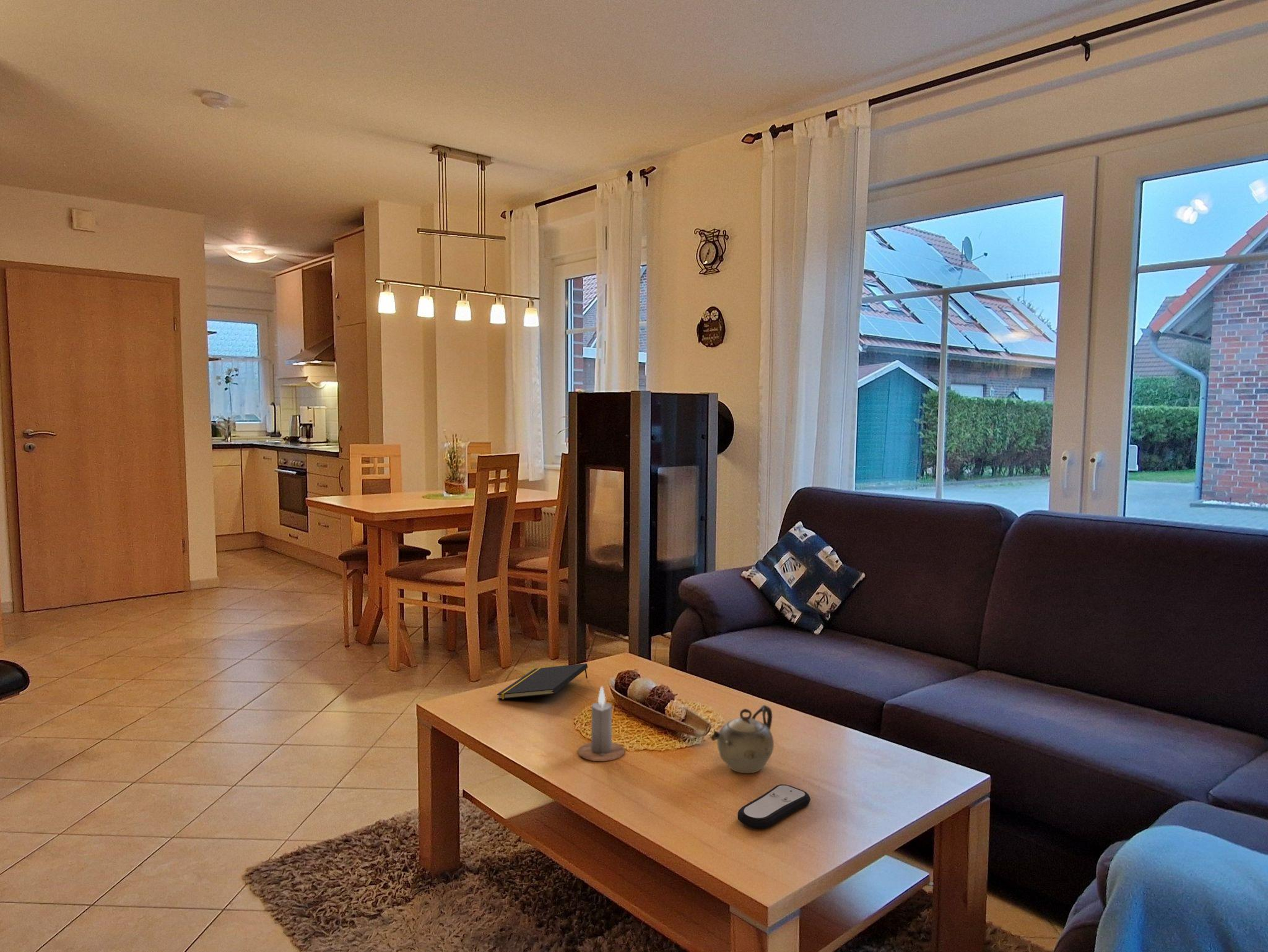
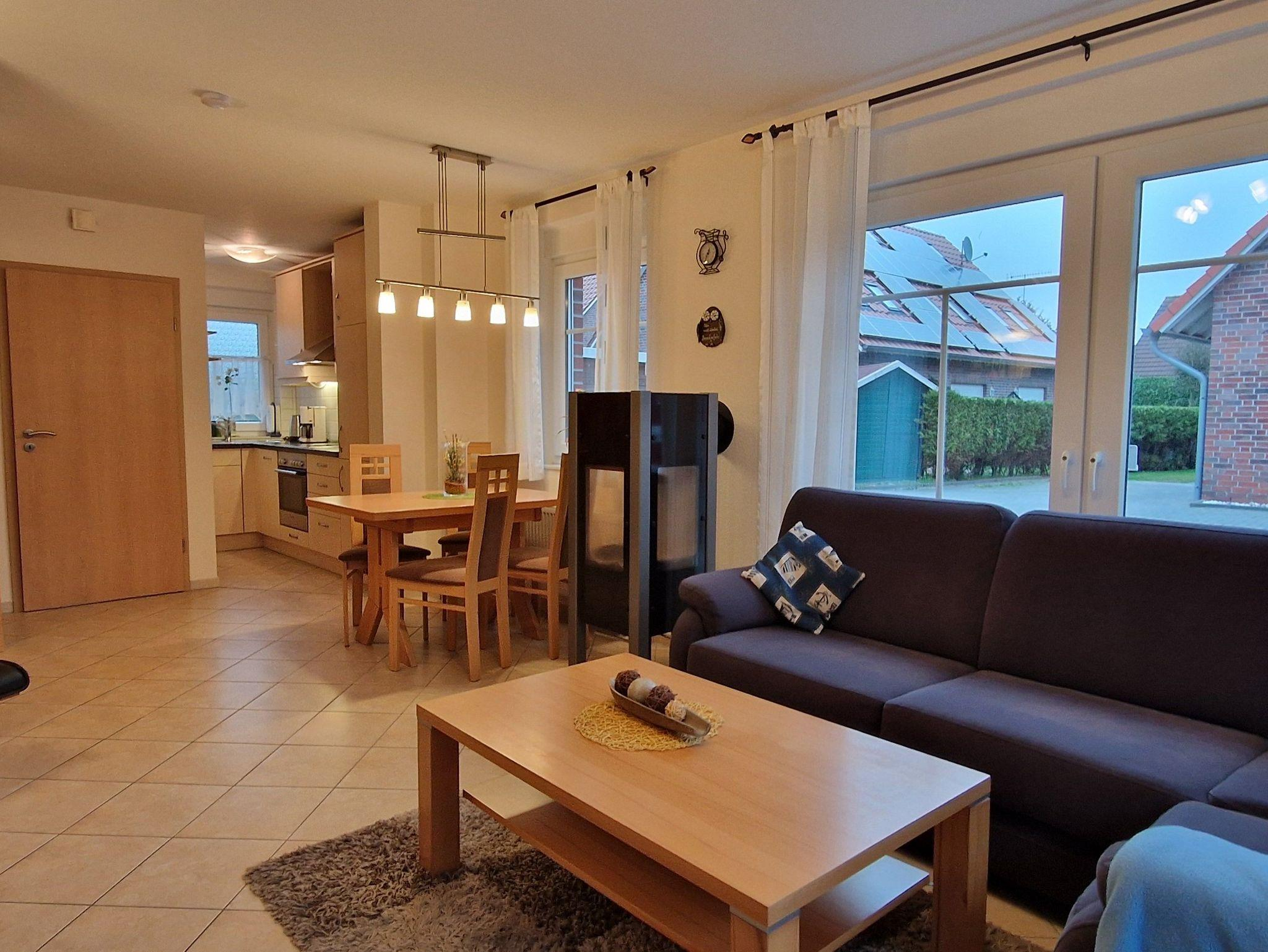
- remote control [737,784,811,830]
- teapot [710,704,775,774]
- candle [577,686,626,762]
- notepad [497,663,588,700]
